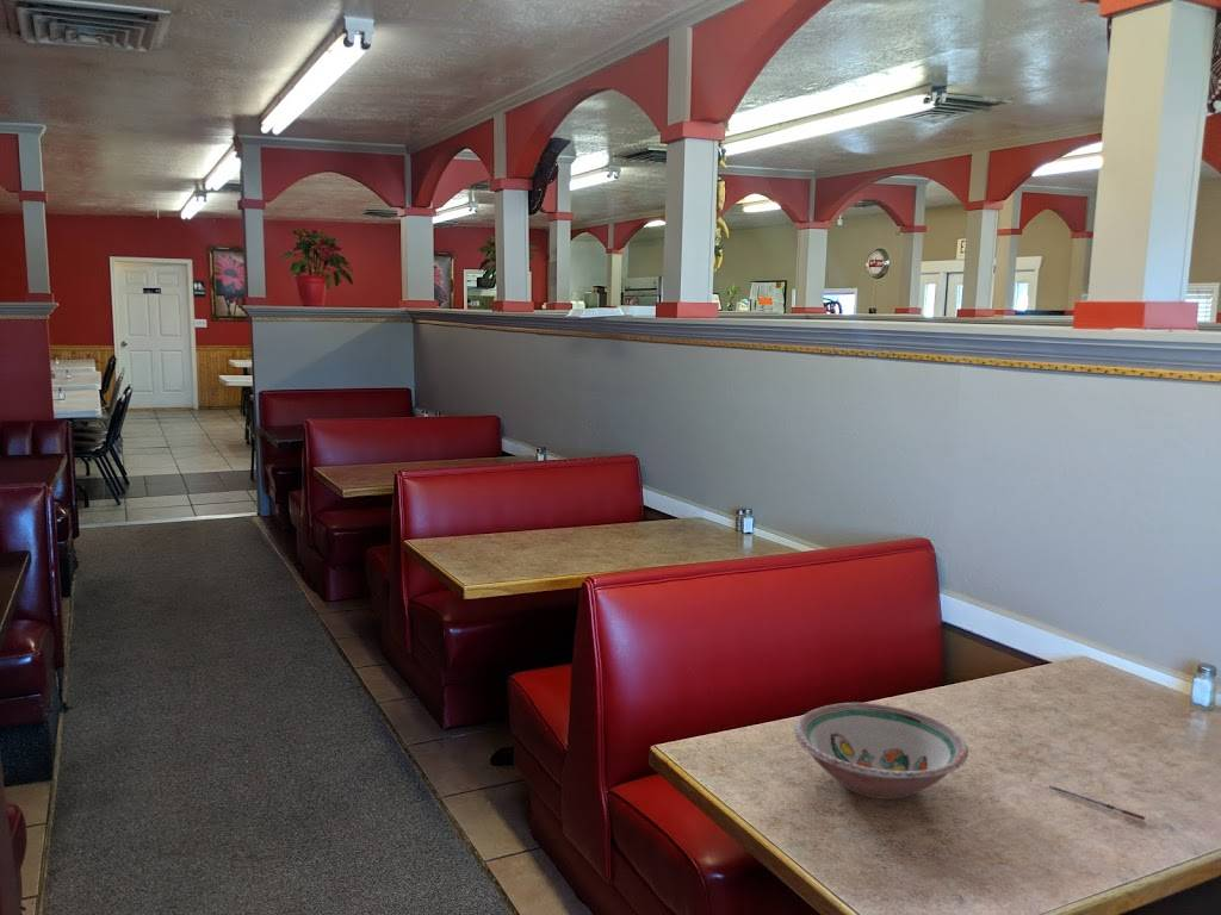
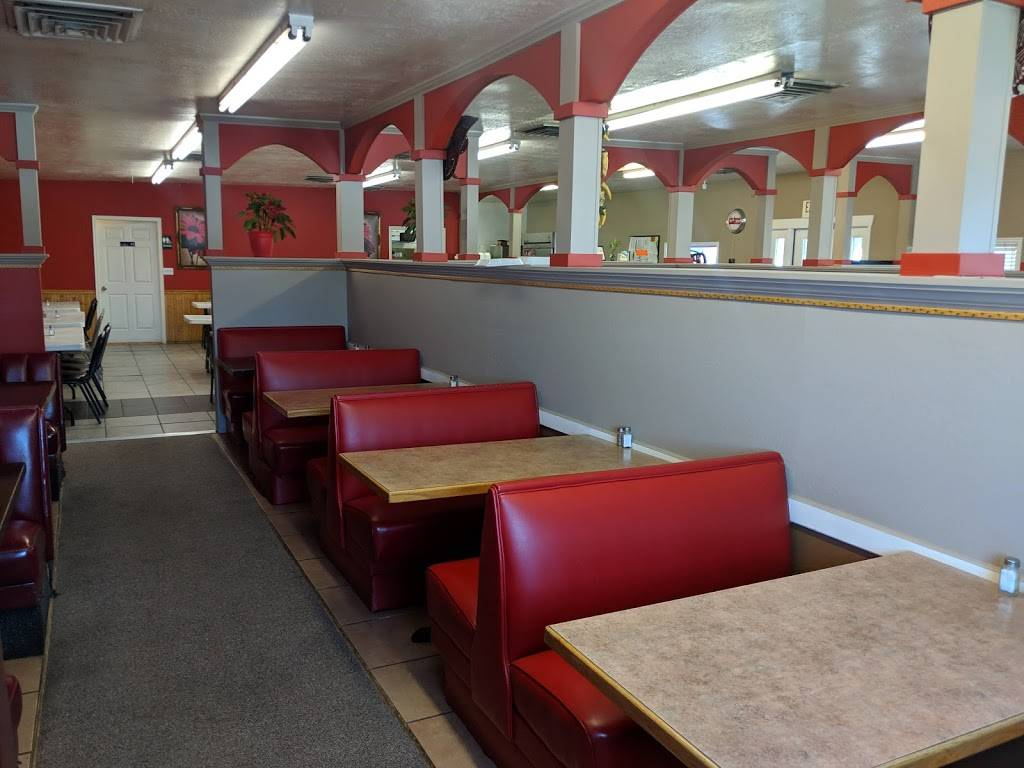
- bowl [793,702,969,801]
- pen [1047,784,1146,821]
